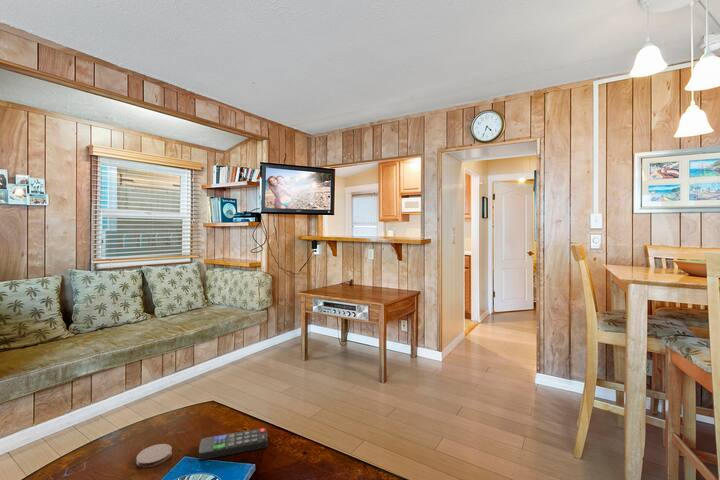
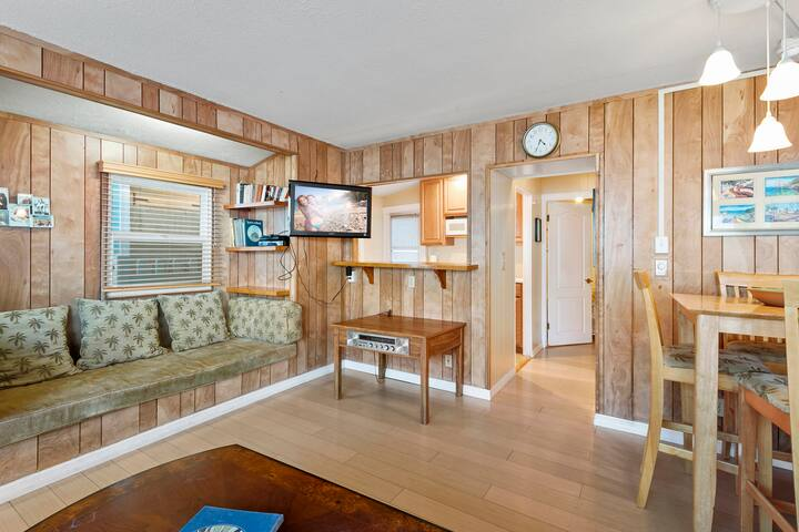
- coaster [135,443,173,468]
- remote control [198,427,269,461]
